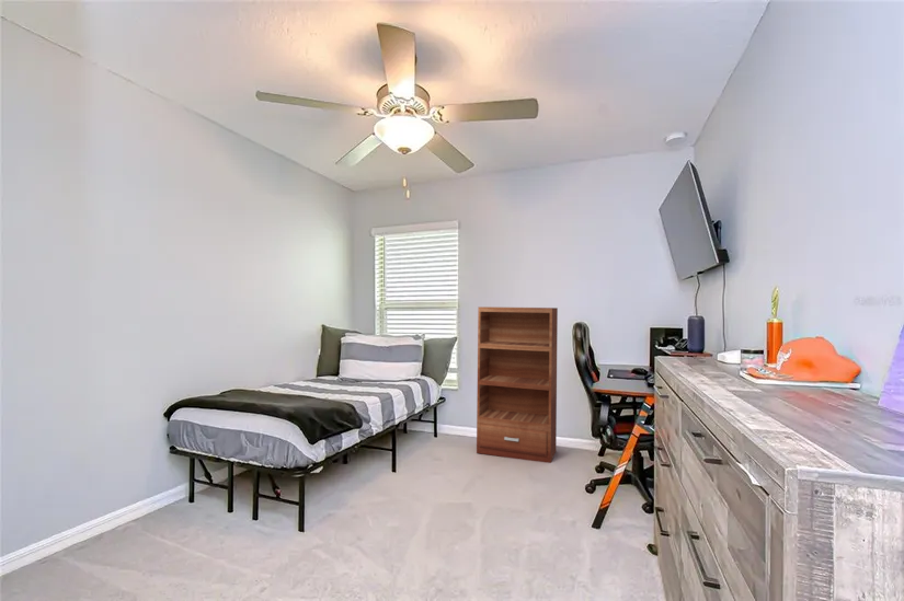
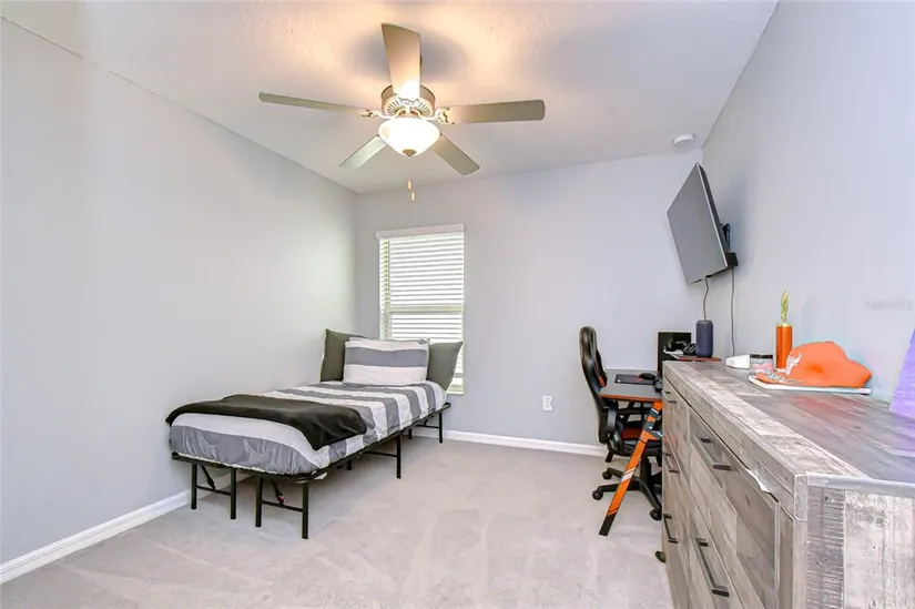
- bookshelf [476,305,559,464]
